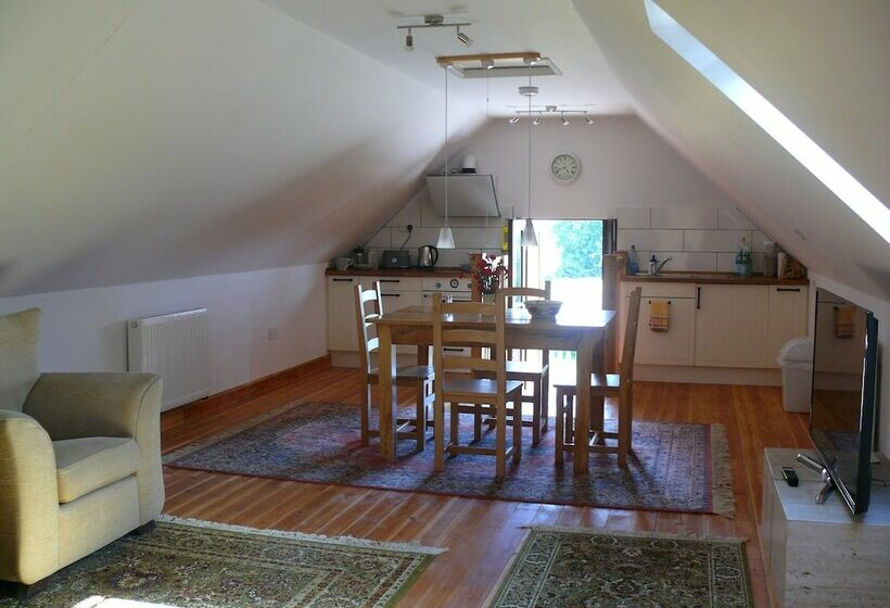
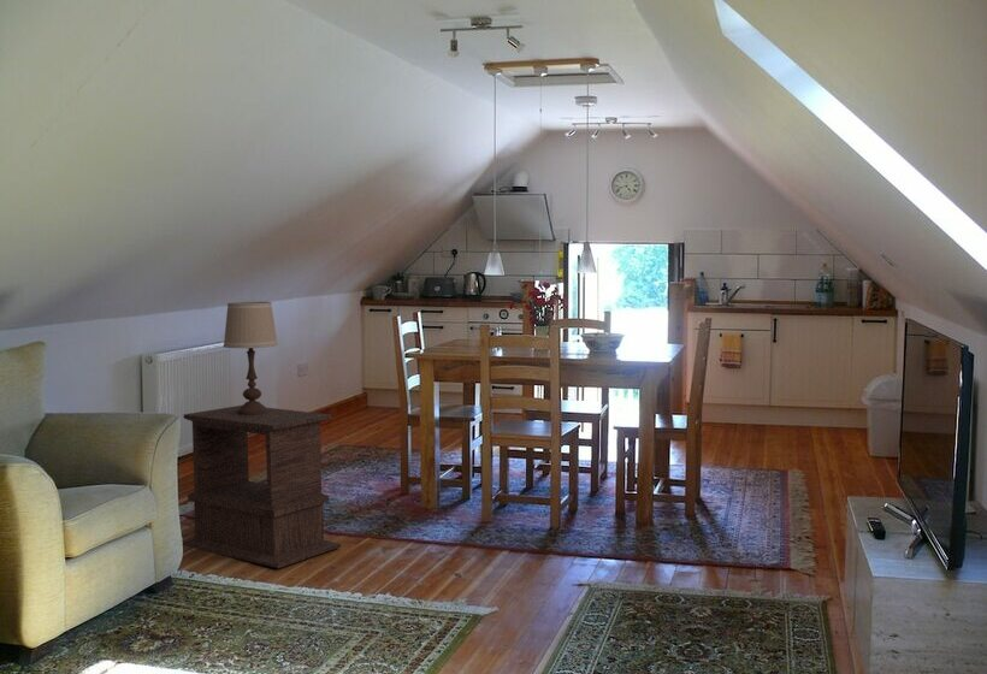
+ table lamp [223,301,279,415]
+ side table [182,404,342,569]
